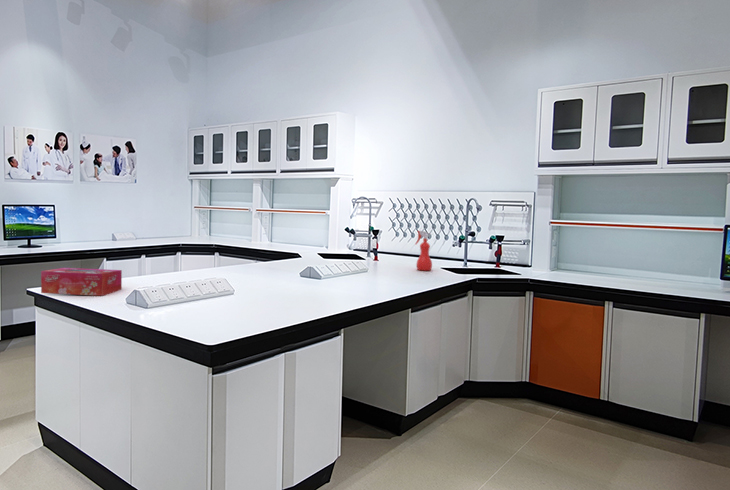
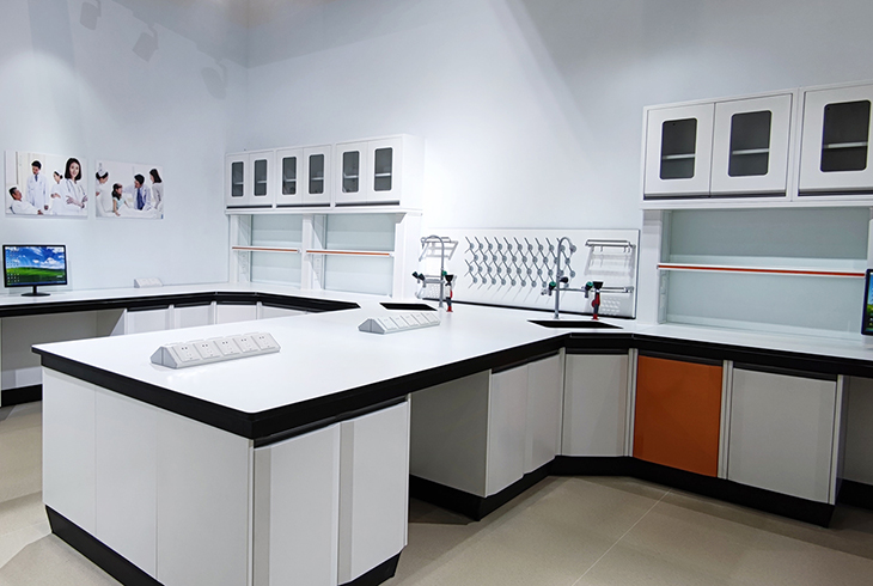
- tissue box [40,267,123,297]
- spray bottle [414,230,433,272]
